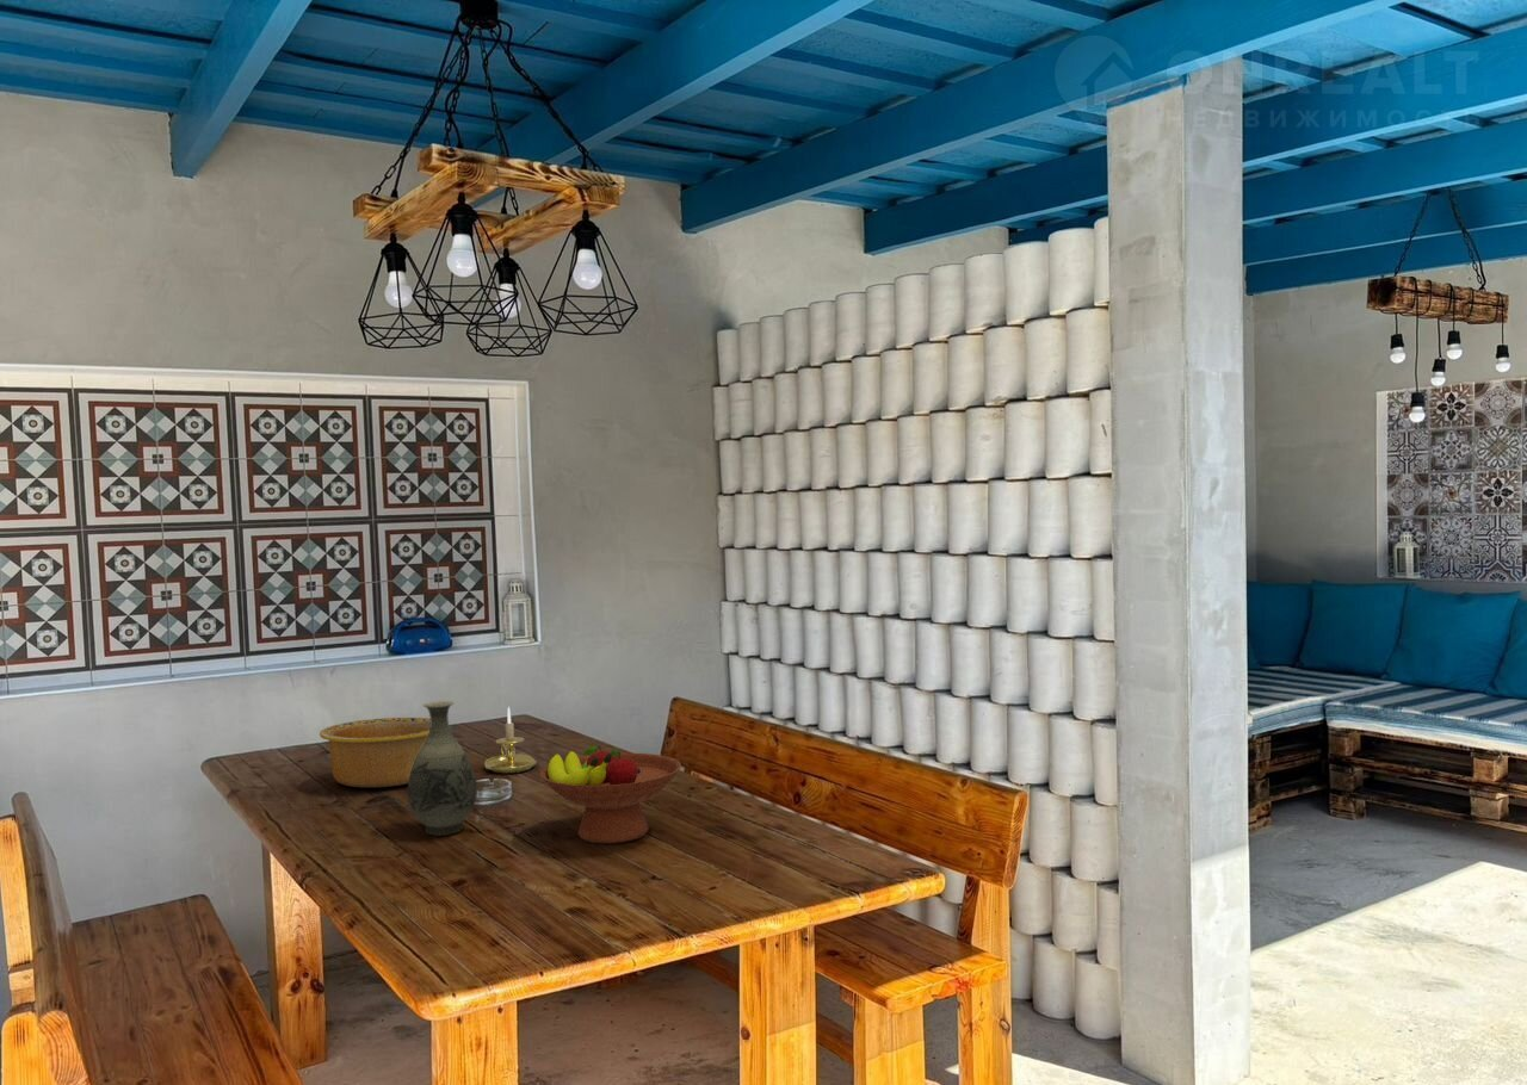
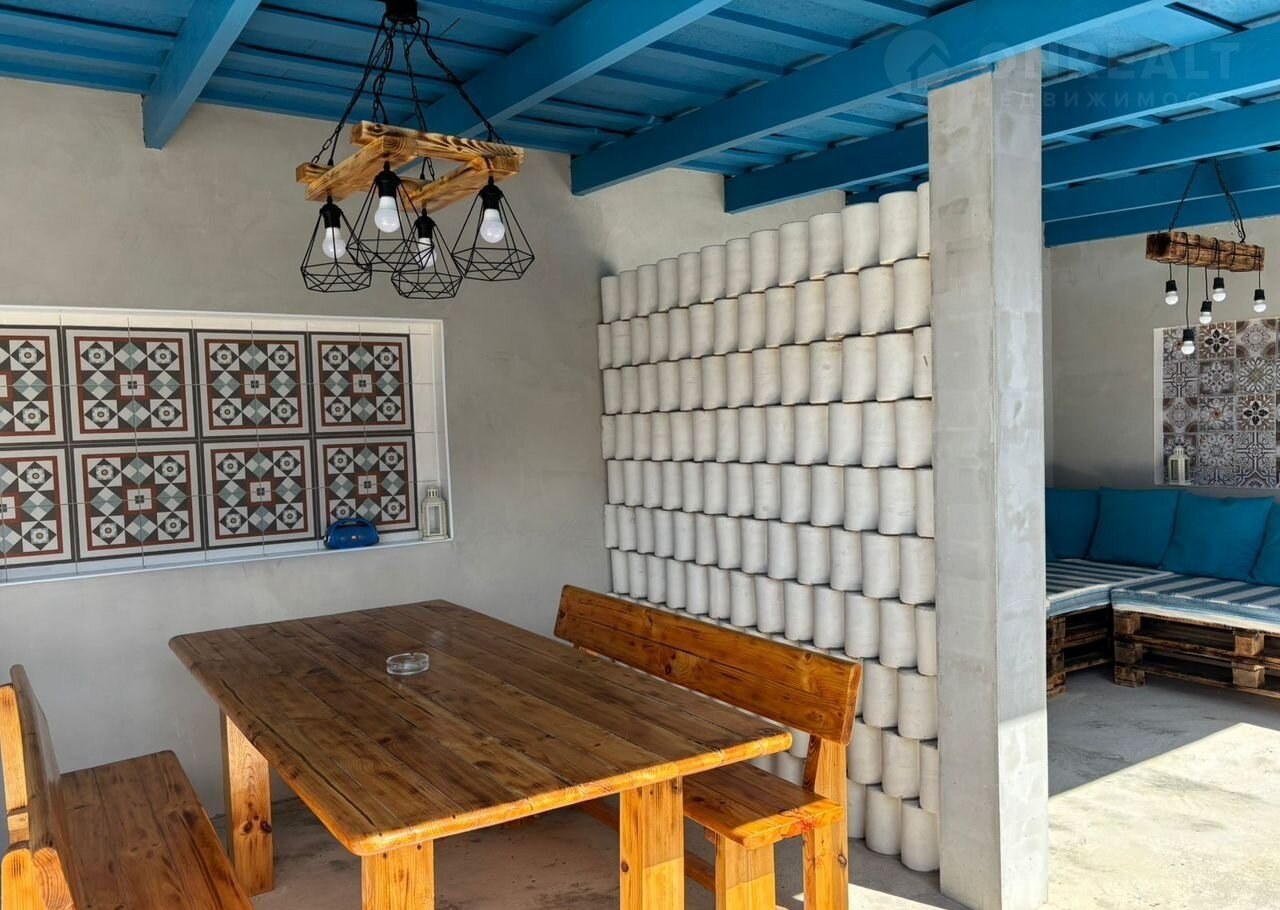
- fruit bowl [539,745,682,844]
- candle holder [483,706,538,774]
- vase [407,700,478,837]
- bowl [319,717,431,788]
